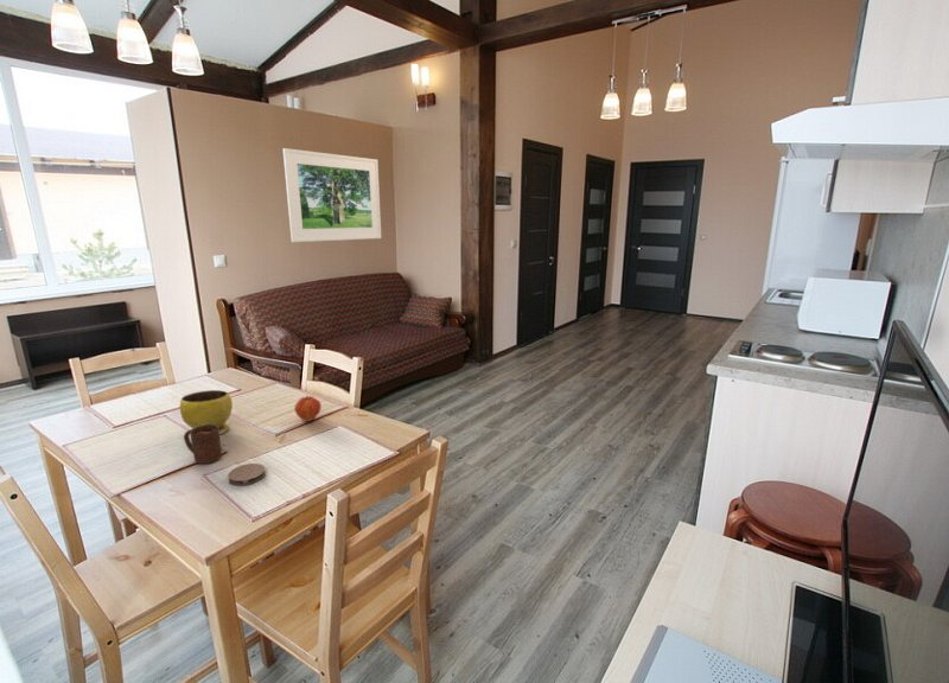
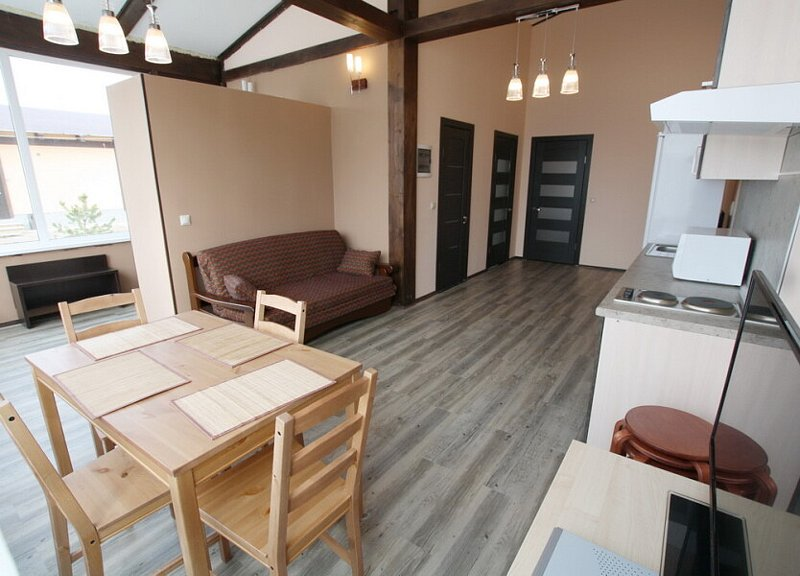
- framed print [281,147,382,243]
- cup [183,425,223,465]
- fruit [293,394,323,422]
- bowl [179,389,234,435]
- coaster [227,462,267,486]
